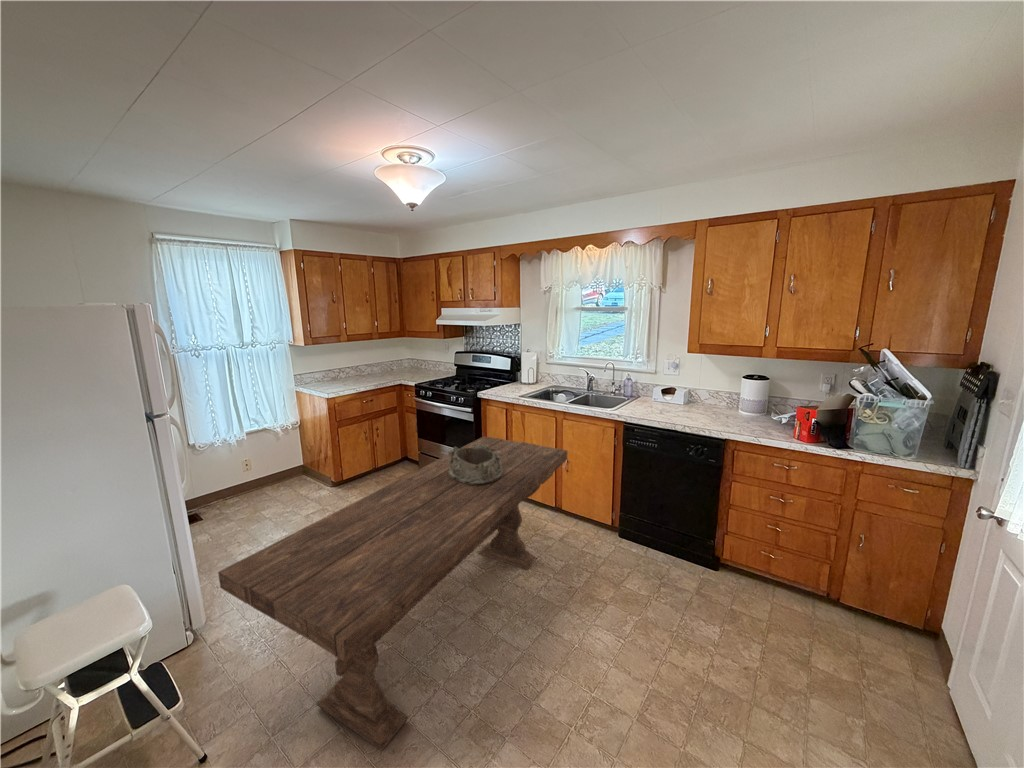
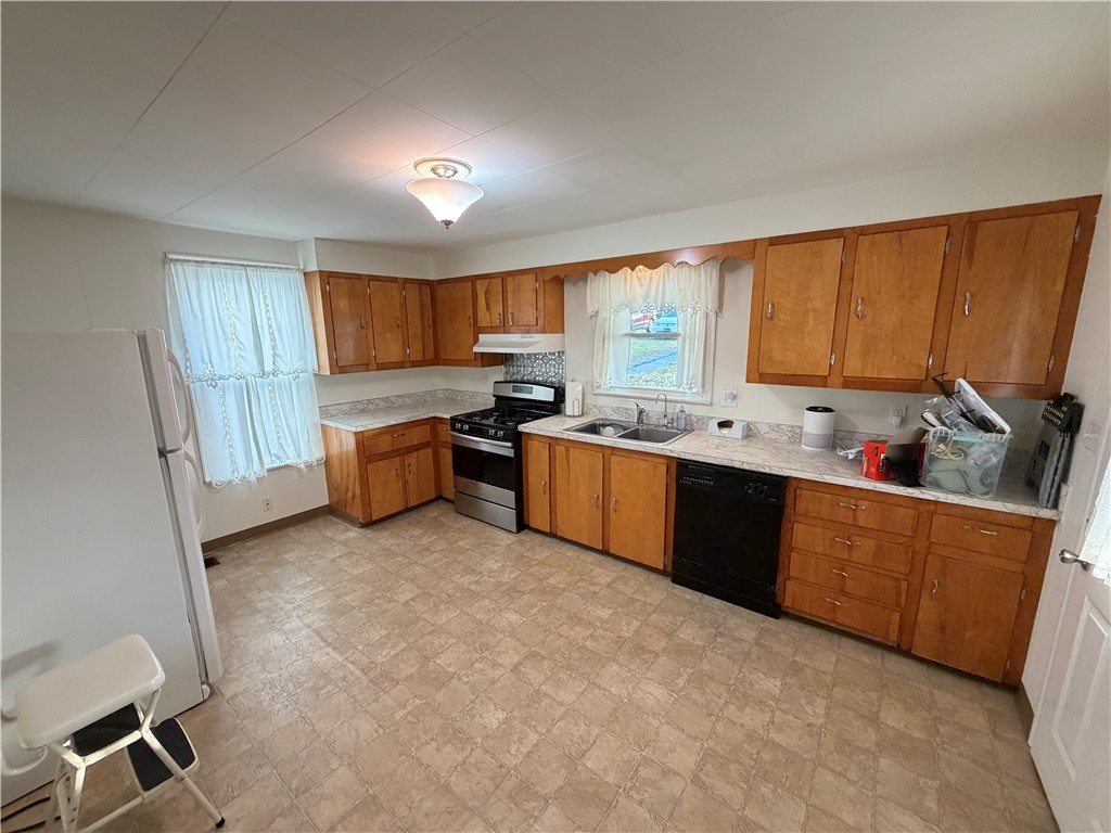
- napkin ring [447,444,503,485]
- dining table [217,435,568,752]
